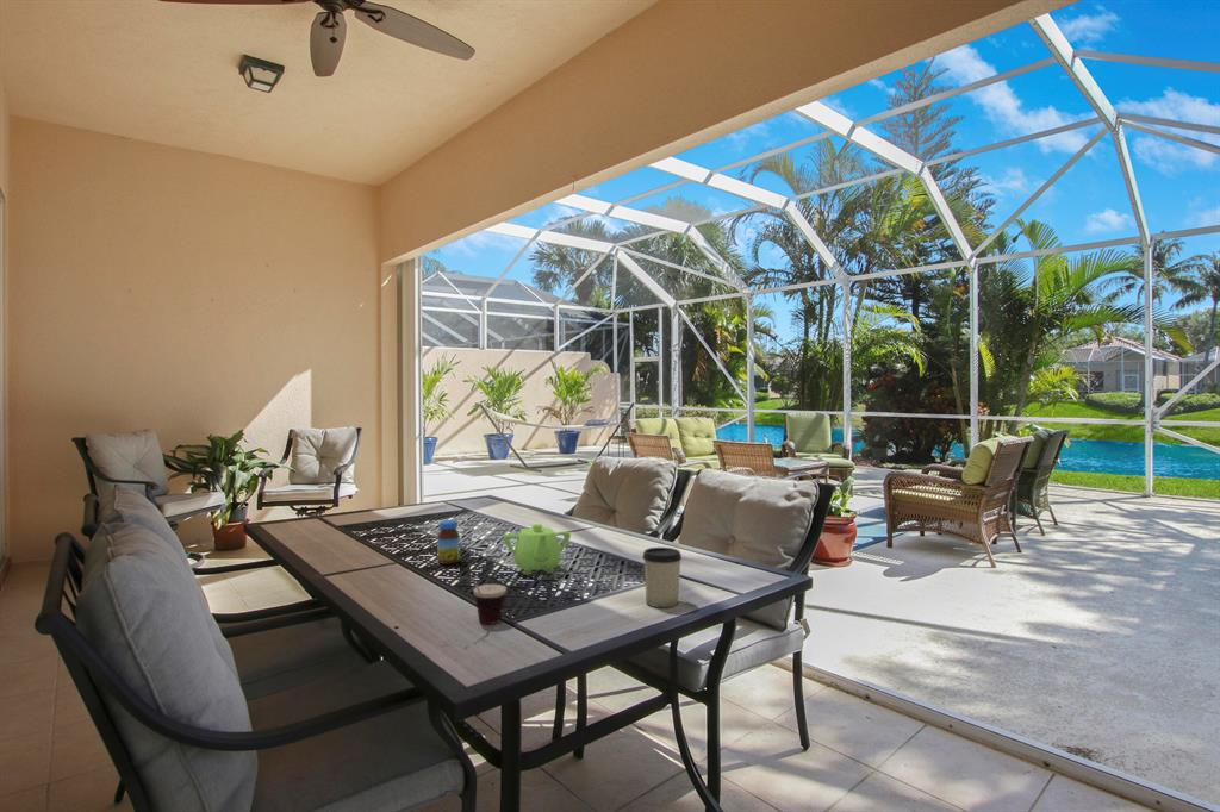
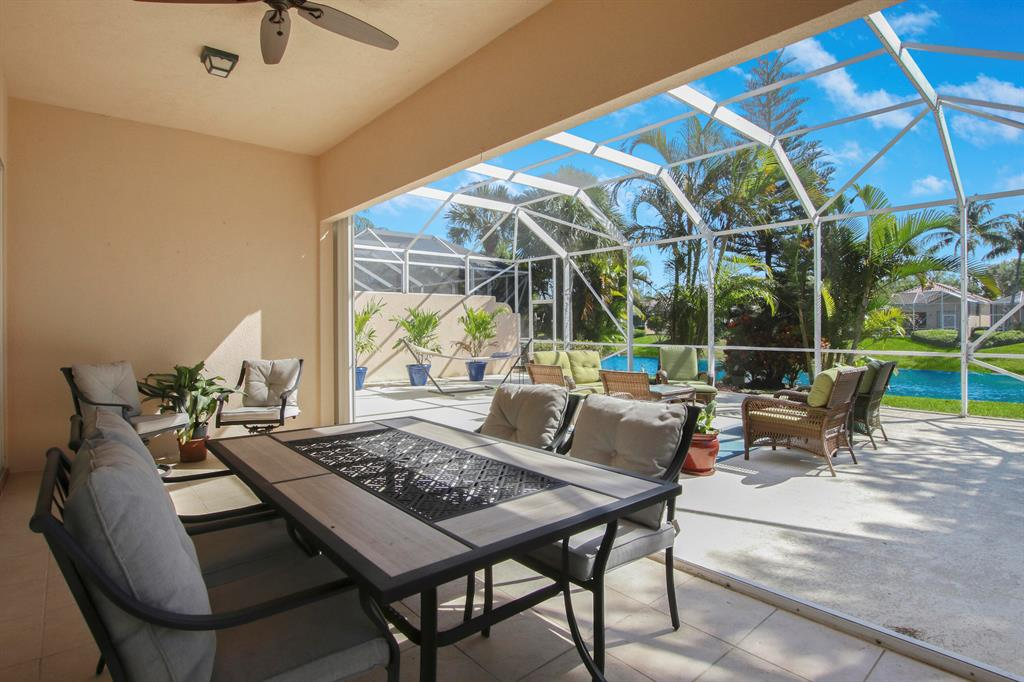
- teapot [502,523,572,576]
- jar [436,519,461,566]
- cup [456,575,508,625]
- cup [641,546,683,608]
